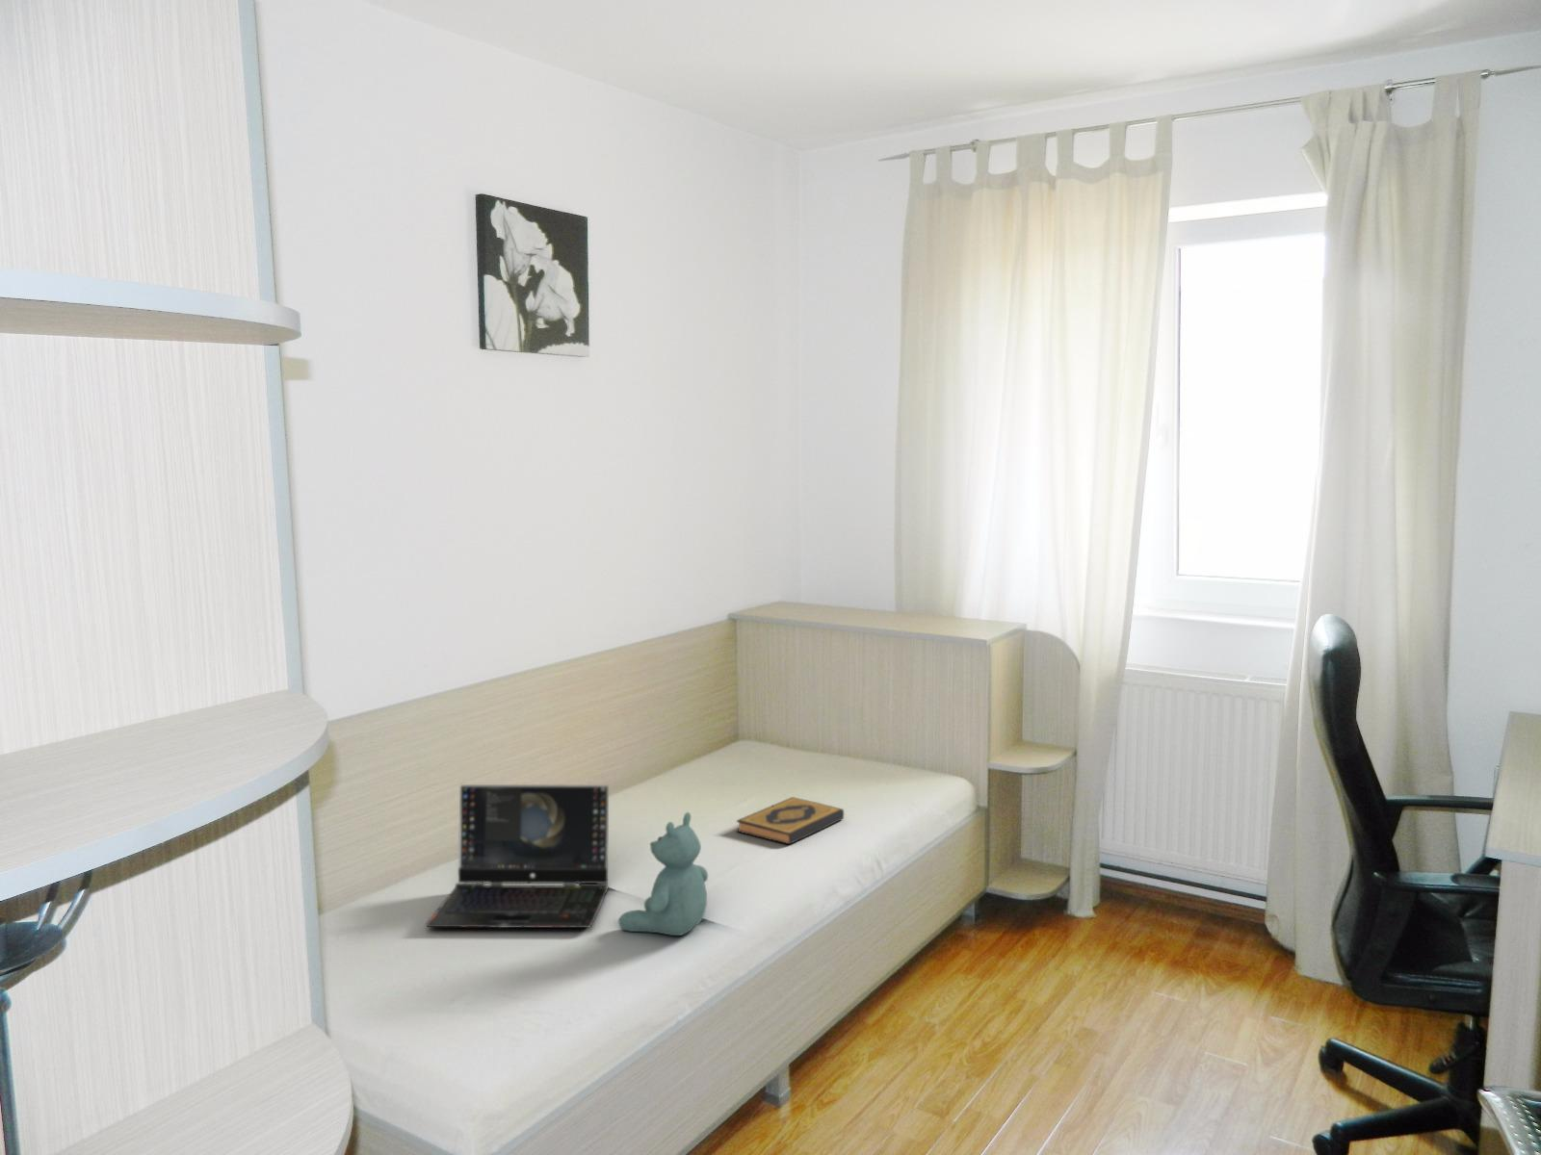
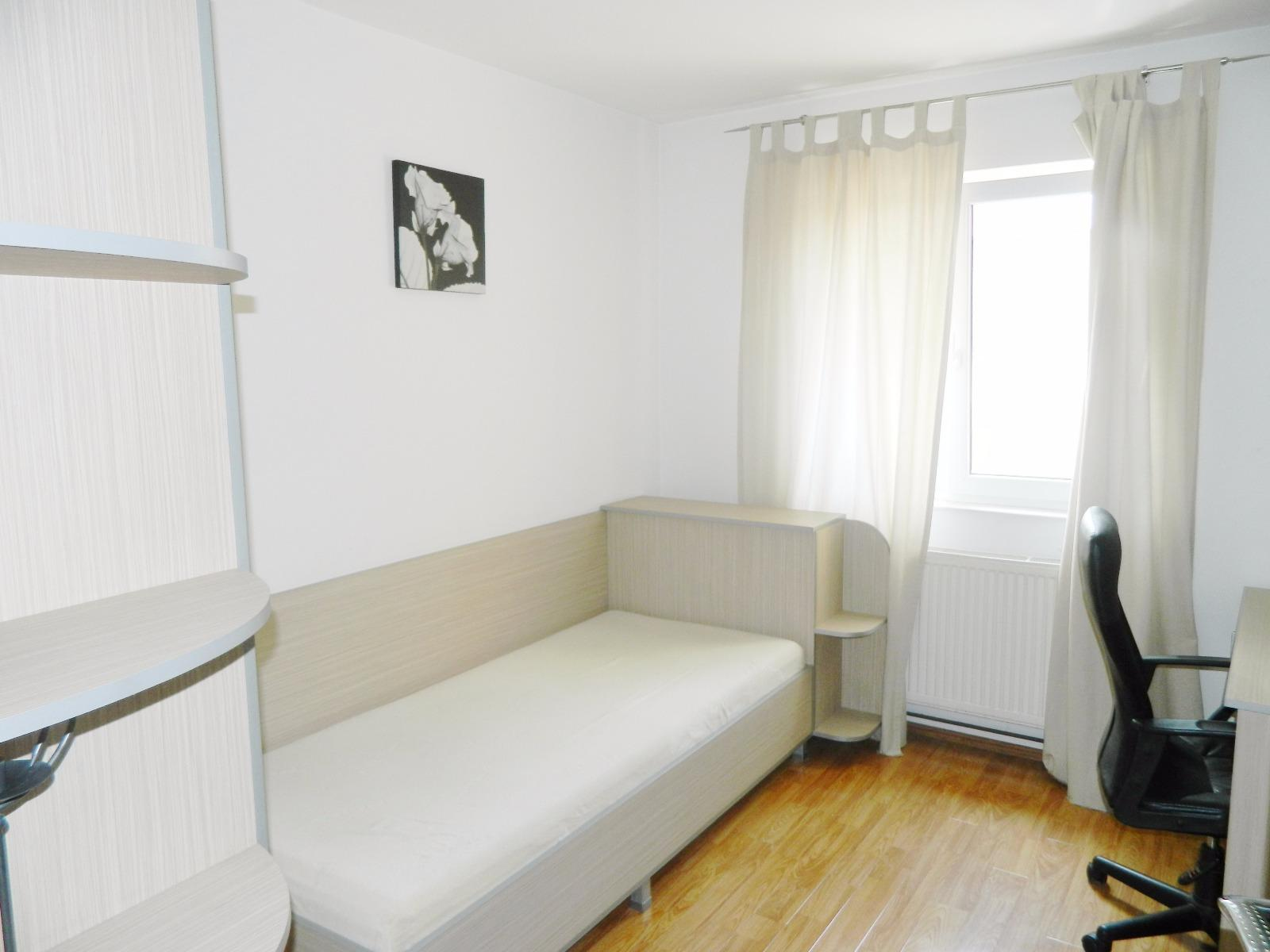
- stuffed bear [618,812,709,937]
- laptop computer [425,784,609,929]
- hardback book [735,796,845,846]
